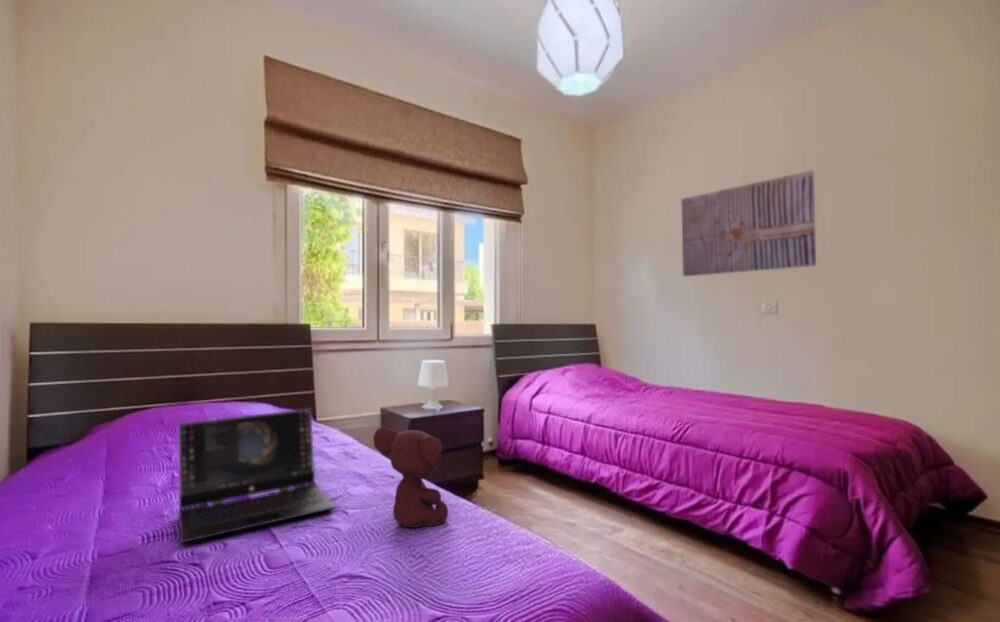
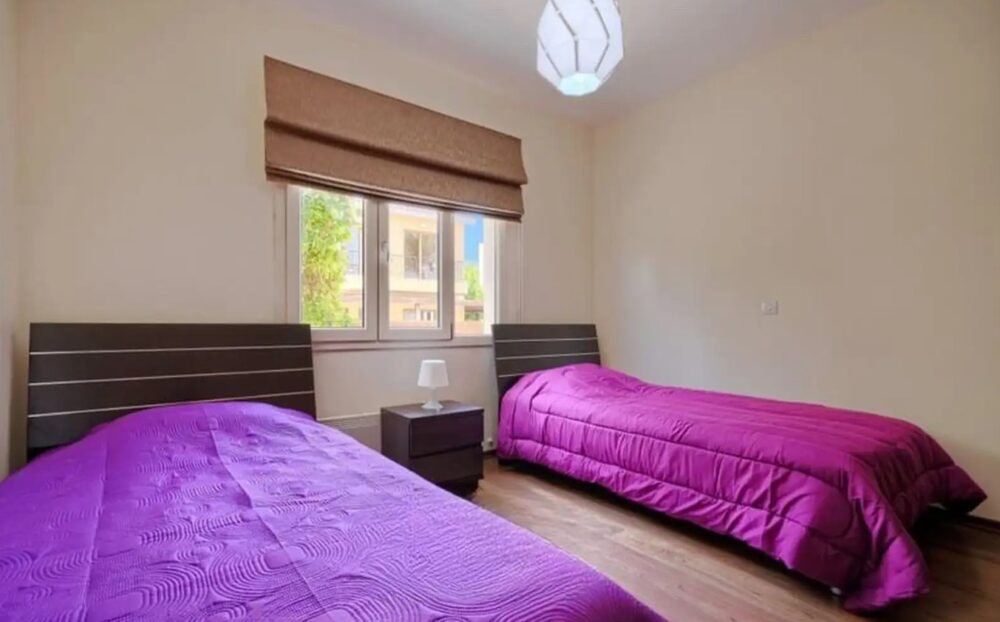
- laptop [178,408,337,544]
- teddy bear [372,426,449,529]
- wall art [680,169,817,277]
